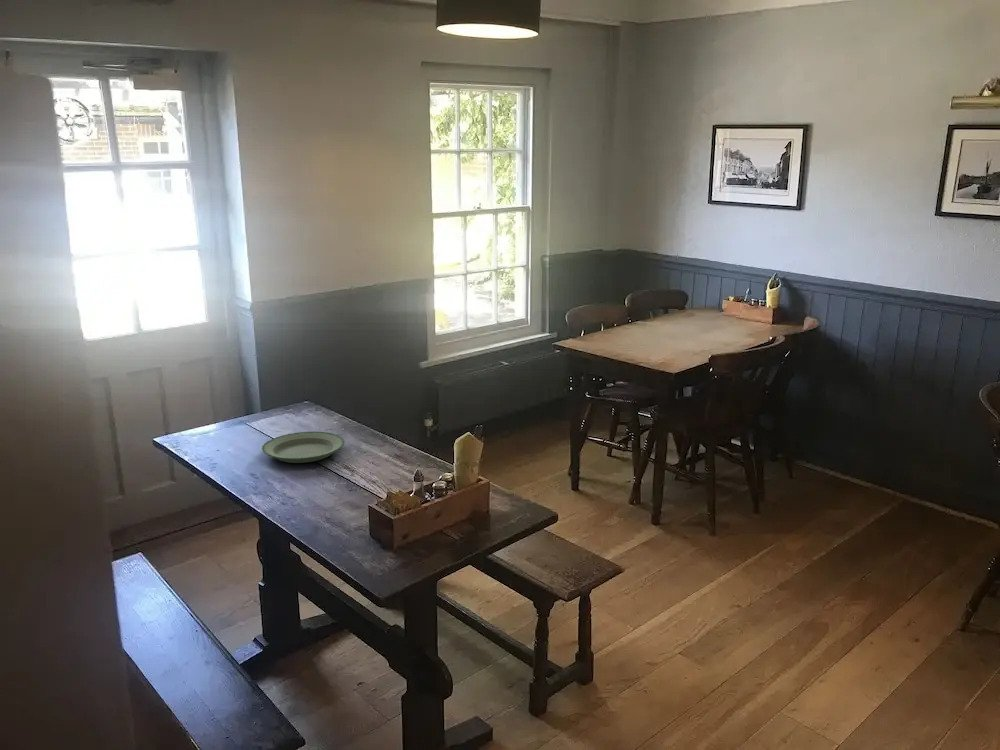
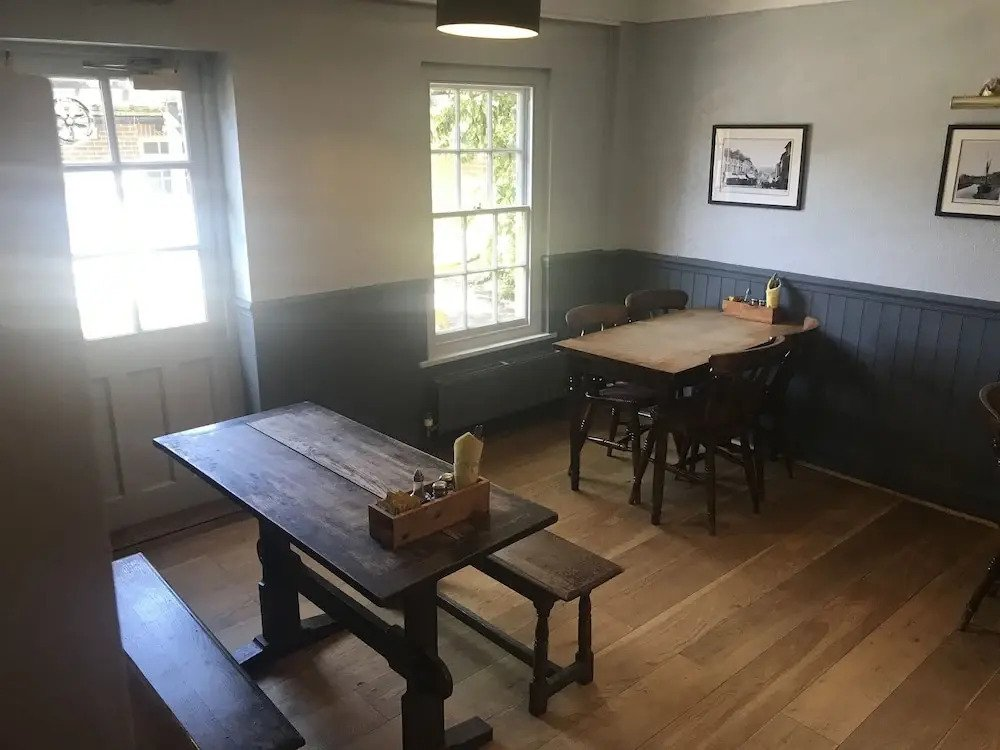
- plate [261,431,345,464]
